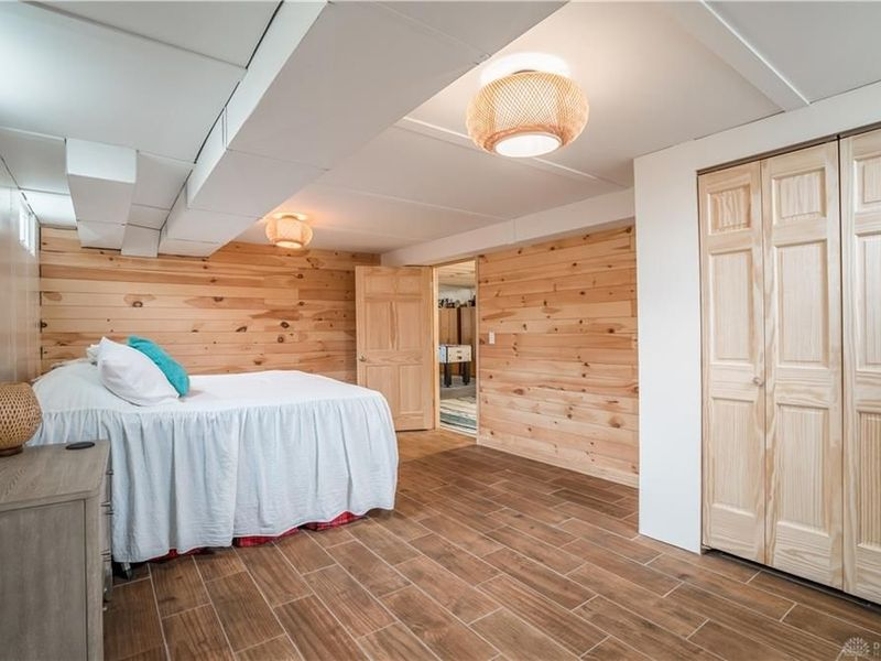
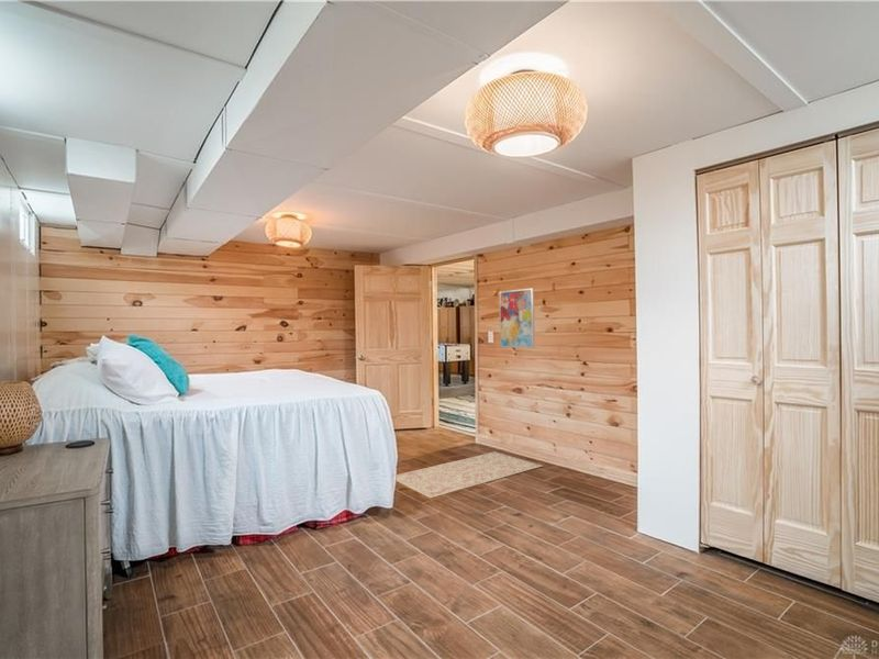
+ rug [396,450,544,499]
+ wall art [499,287,536,349]
